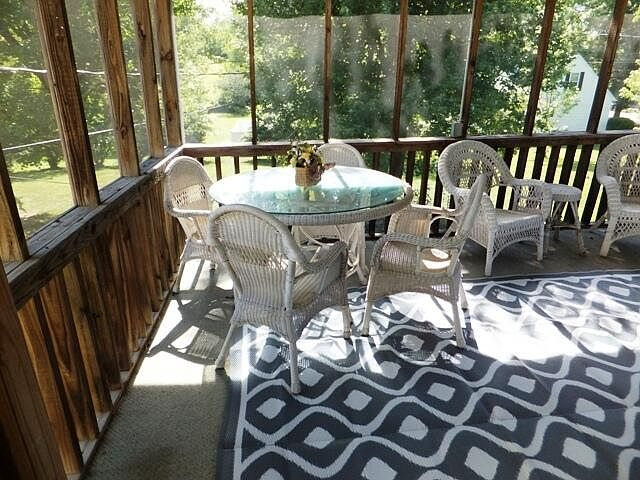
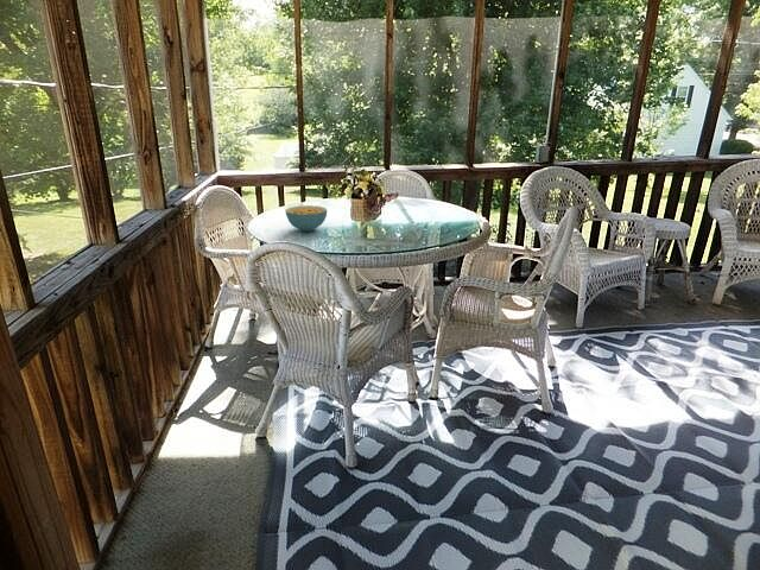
+ cereal bowl [284,204,328,233]
